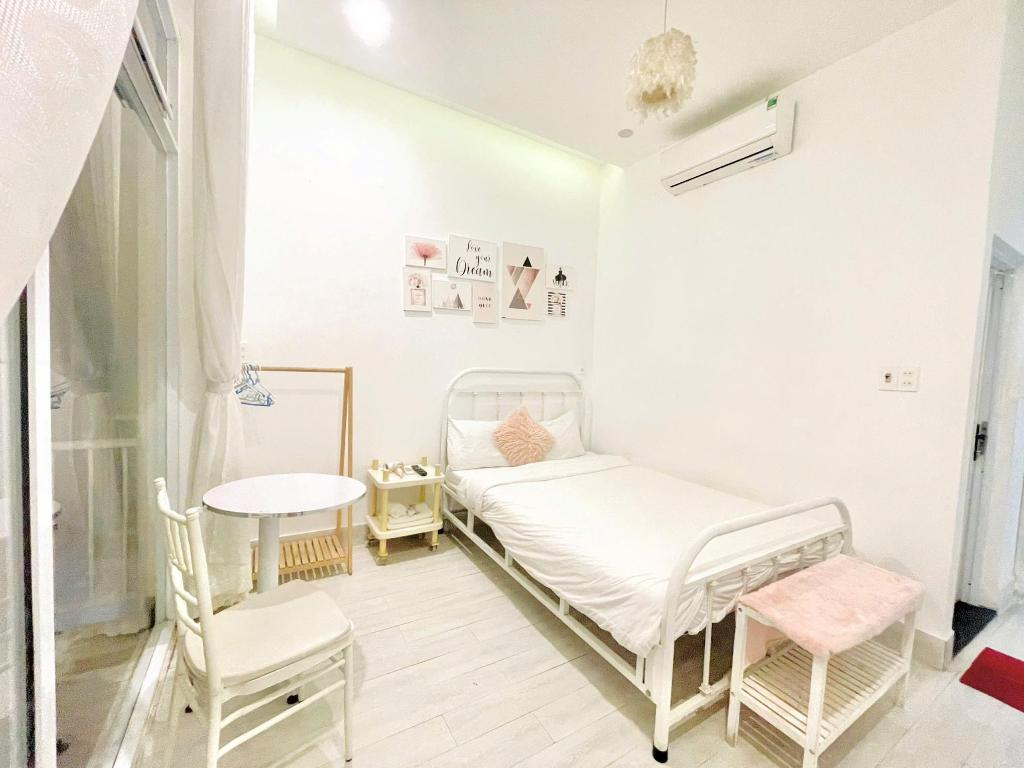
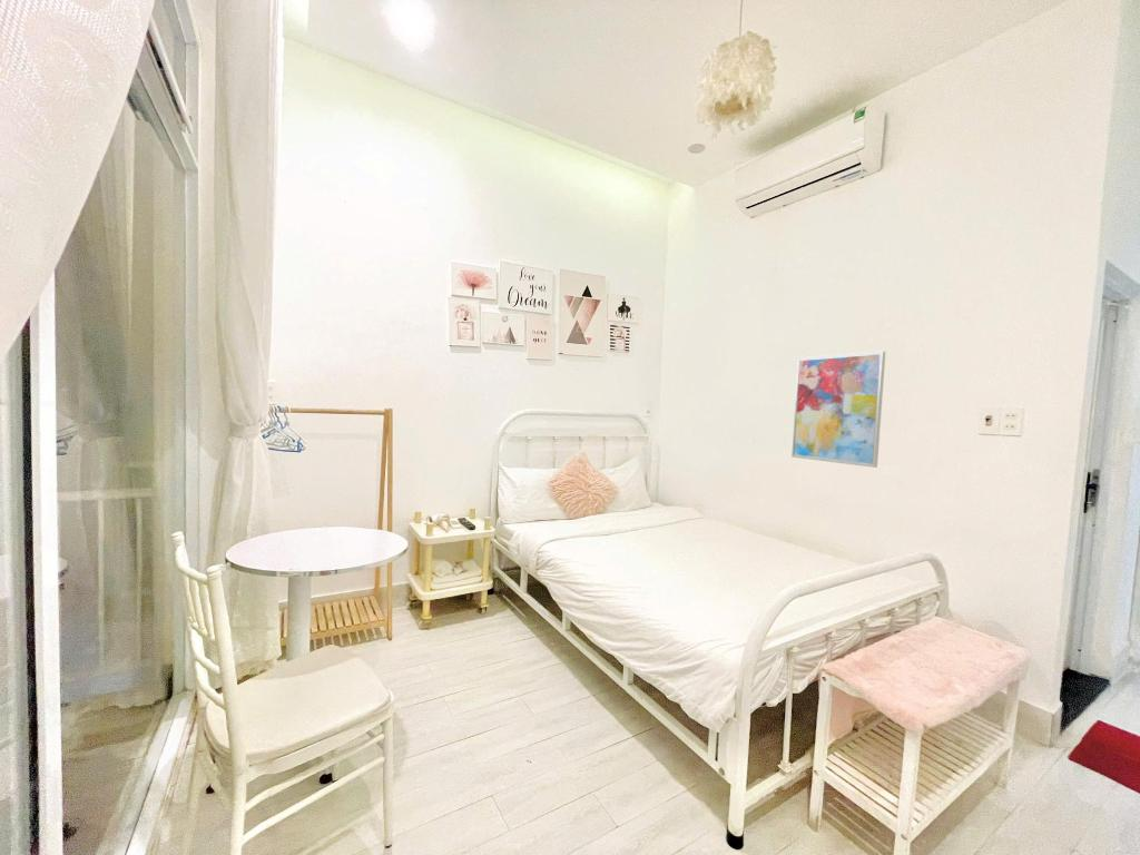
+ wall art [790,351,886,469]
